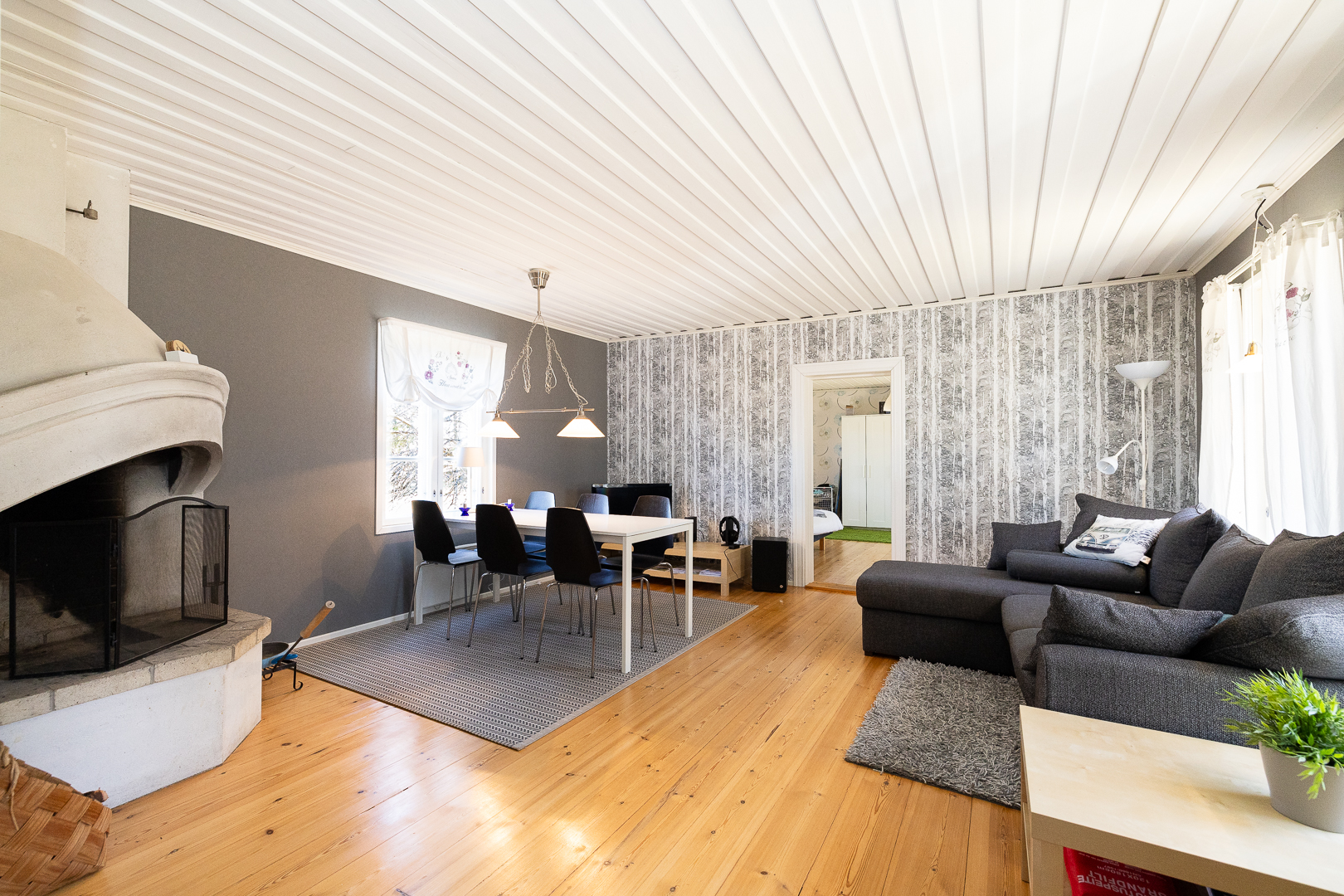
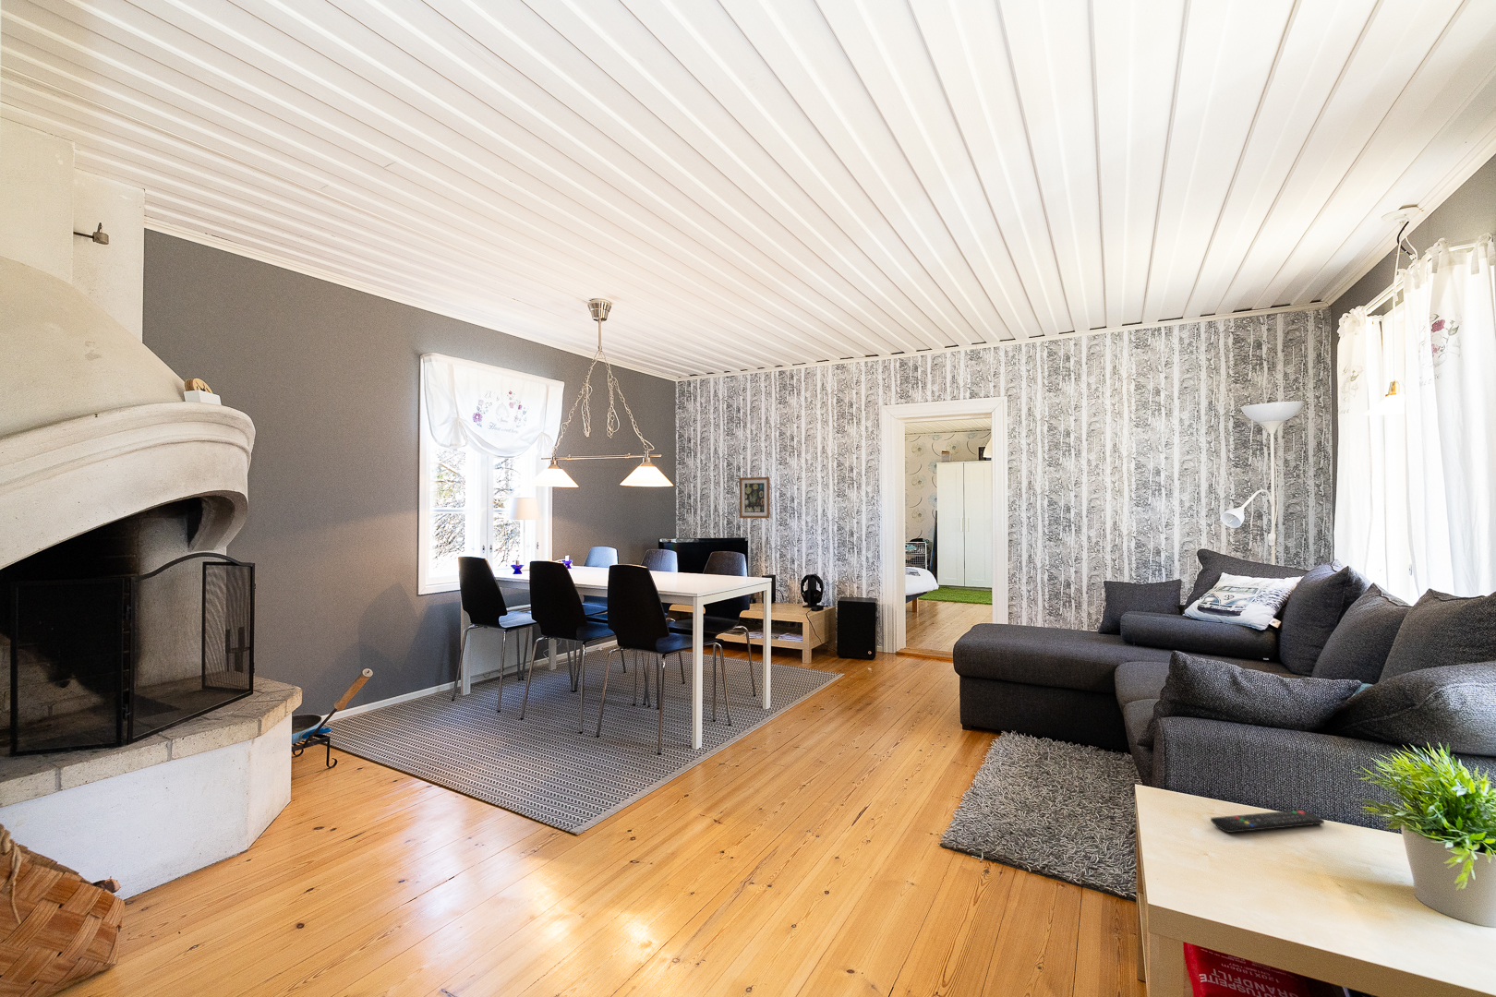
+ wall art [739,476,770,519]
+ remote control [1210,809,1326,833]
